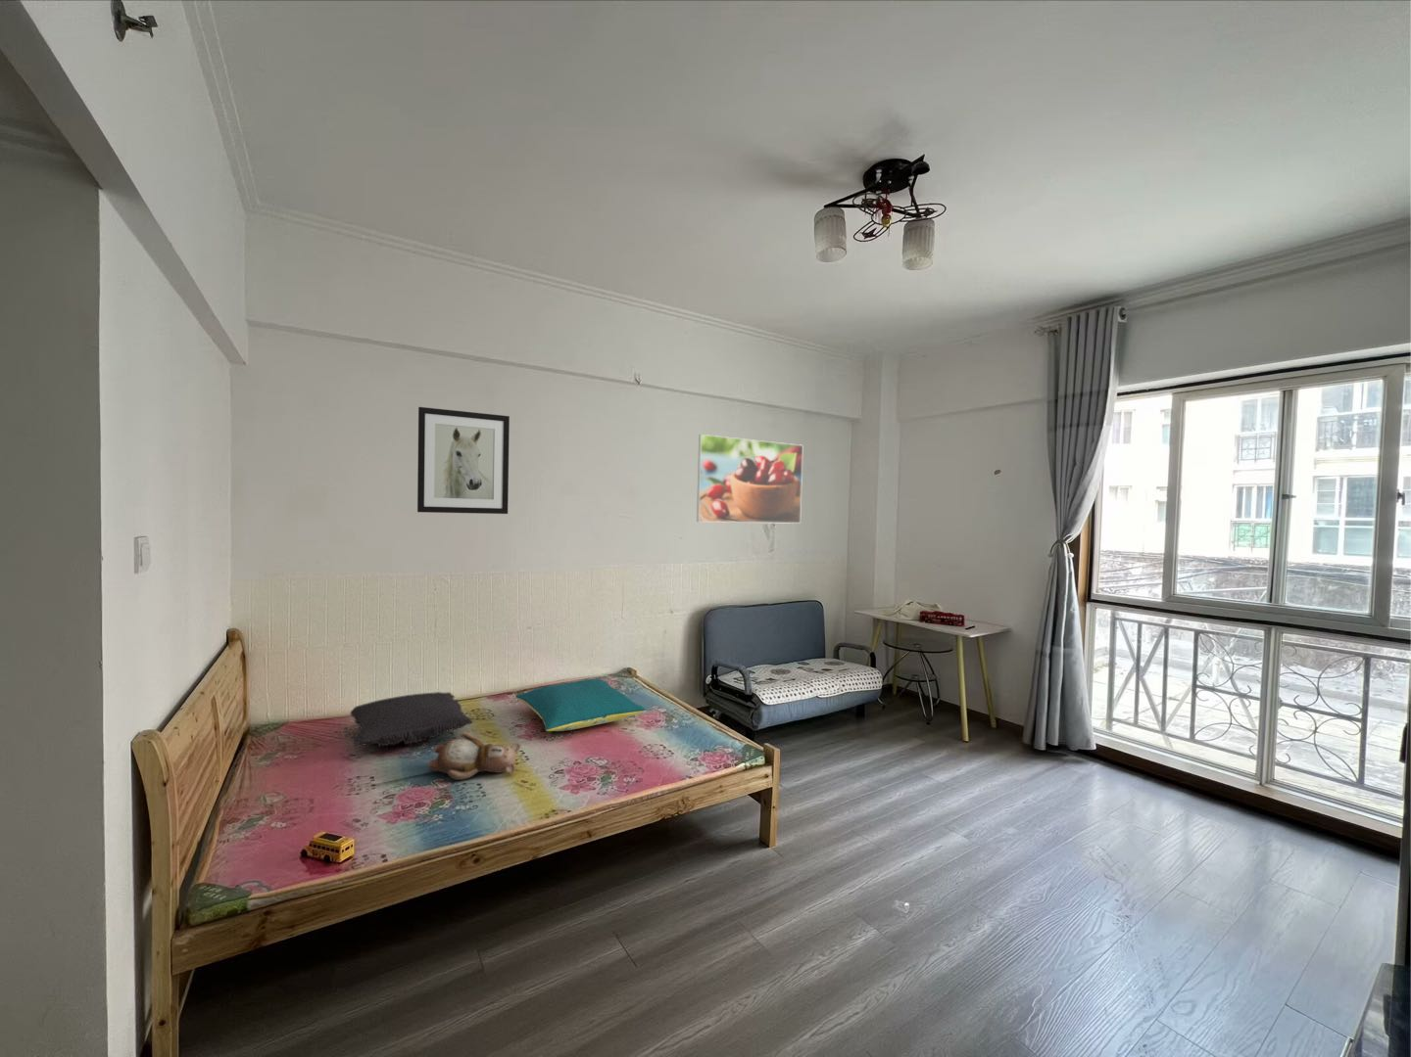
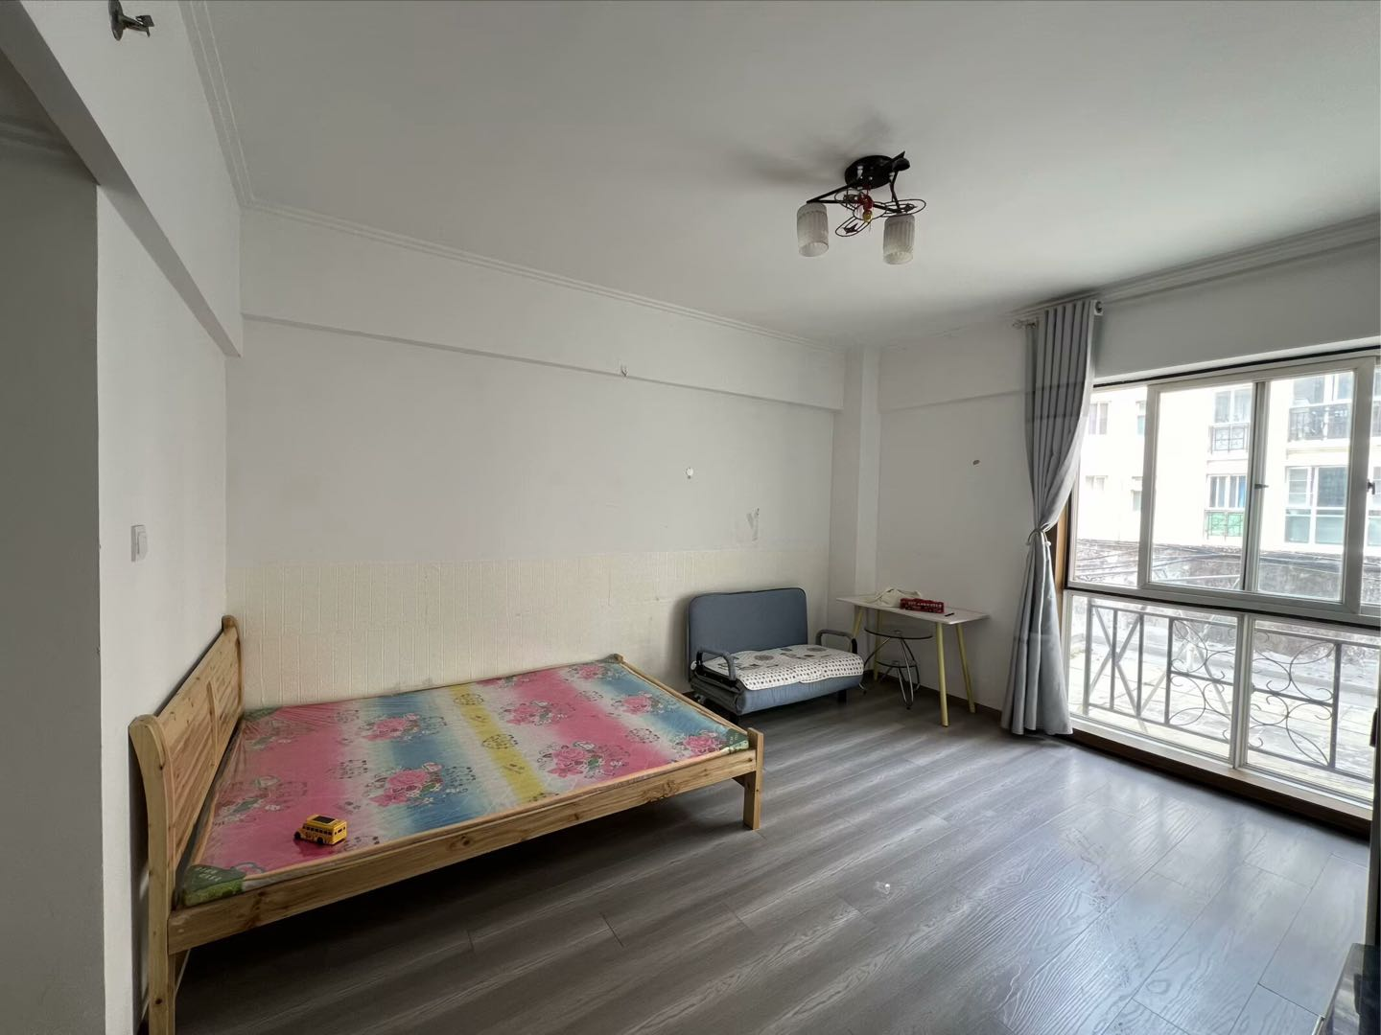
- wall art [417,406,510,515]
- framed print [696,433,804,524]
- pillow [350,691,474,747]
- teddy bear [428,731,521,781]
- pillow [516,678,648,732]
